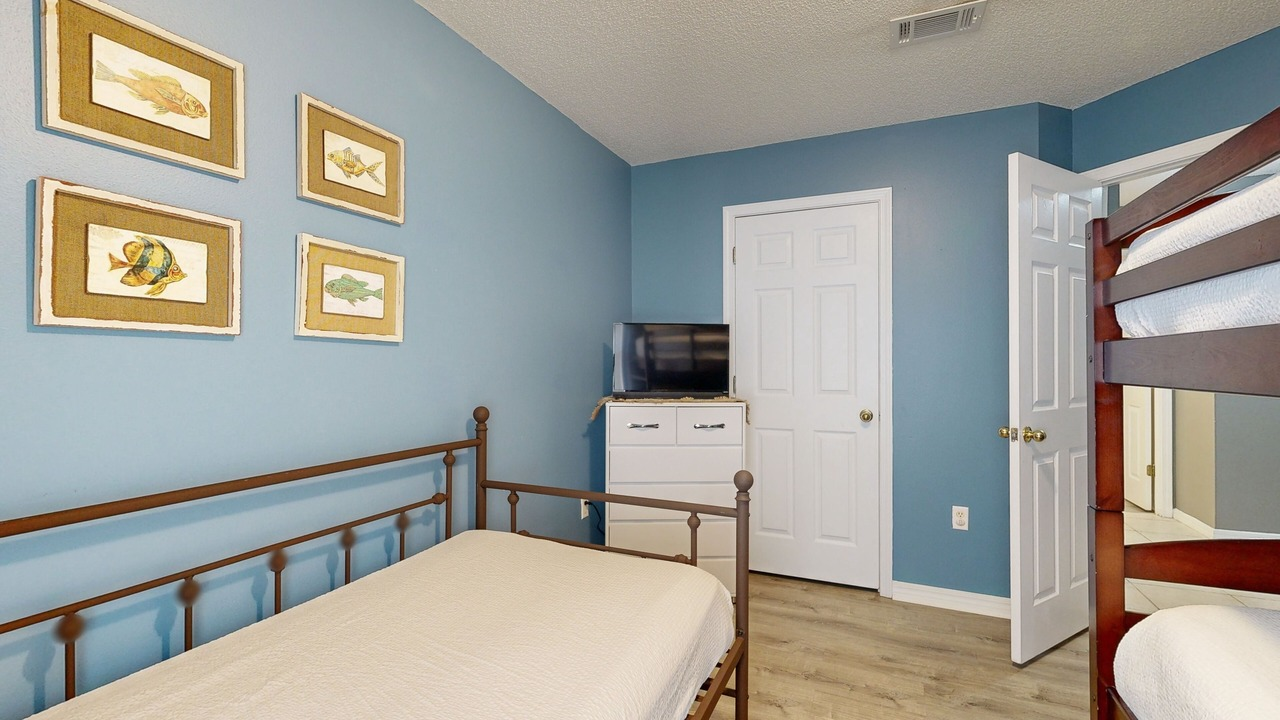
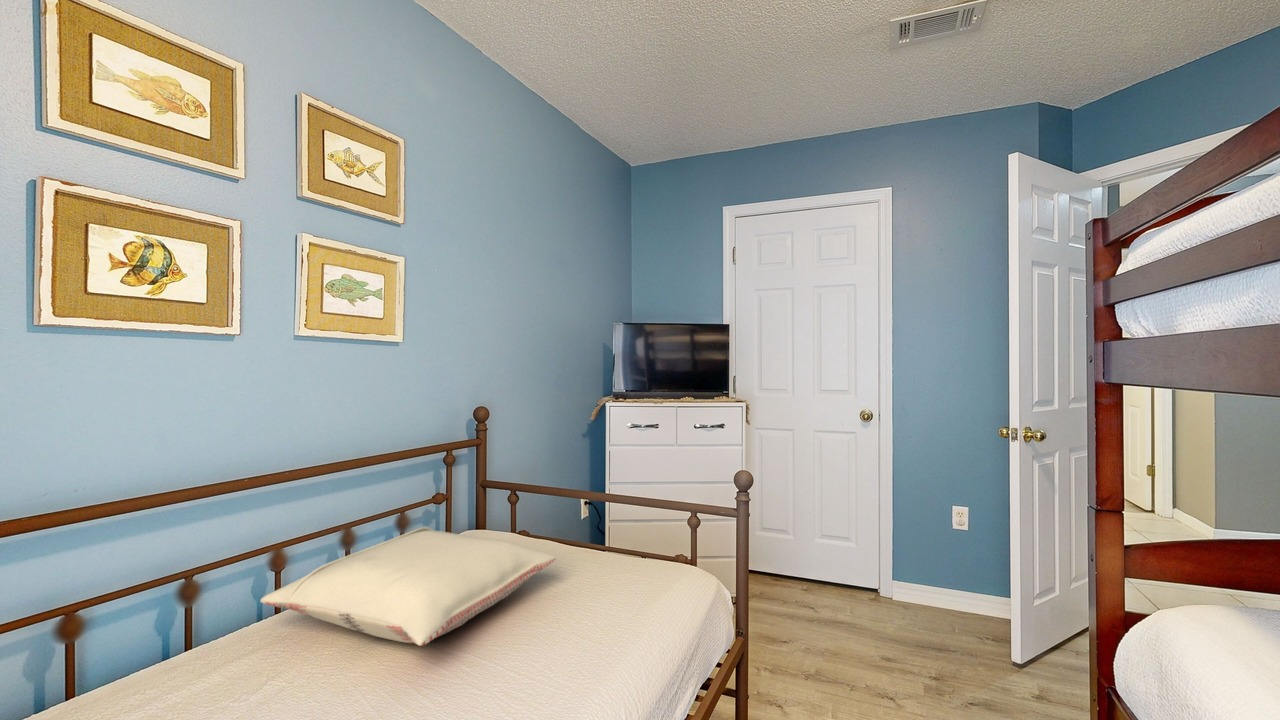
+ pillow [259,526,557,647]
